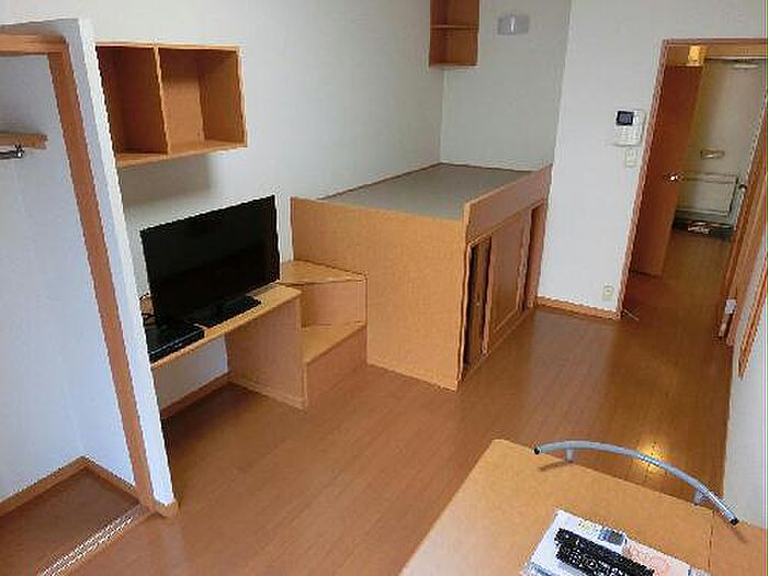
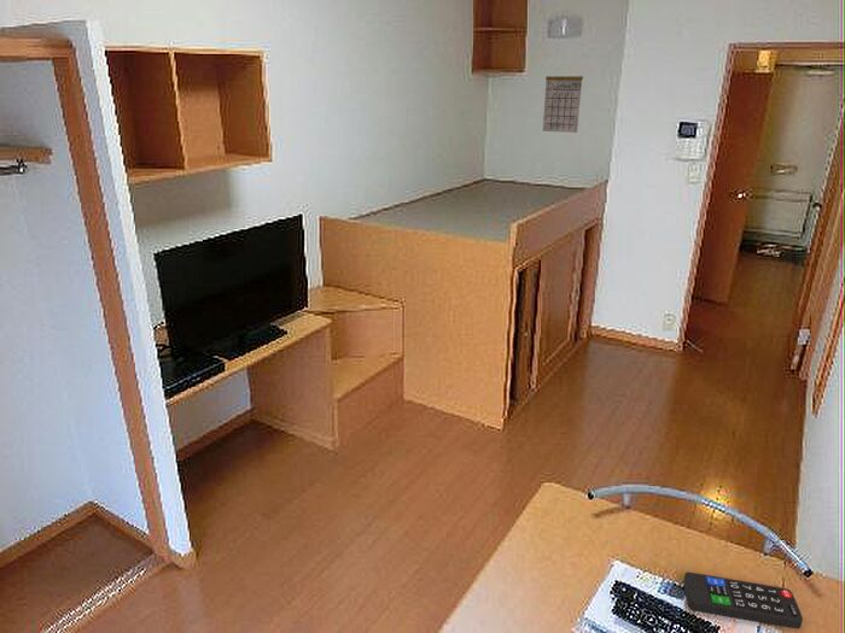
+ remote control [682,572,804,629]
+ calendar [542,64,584,134]
